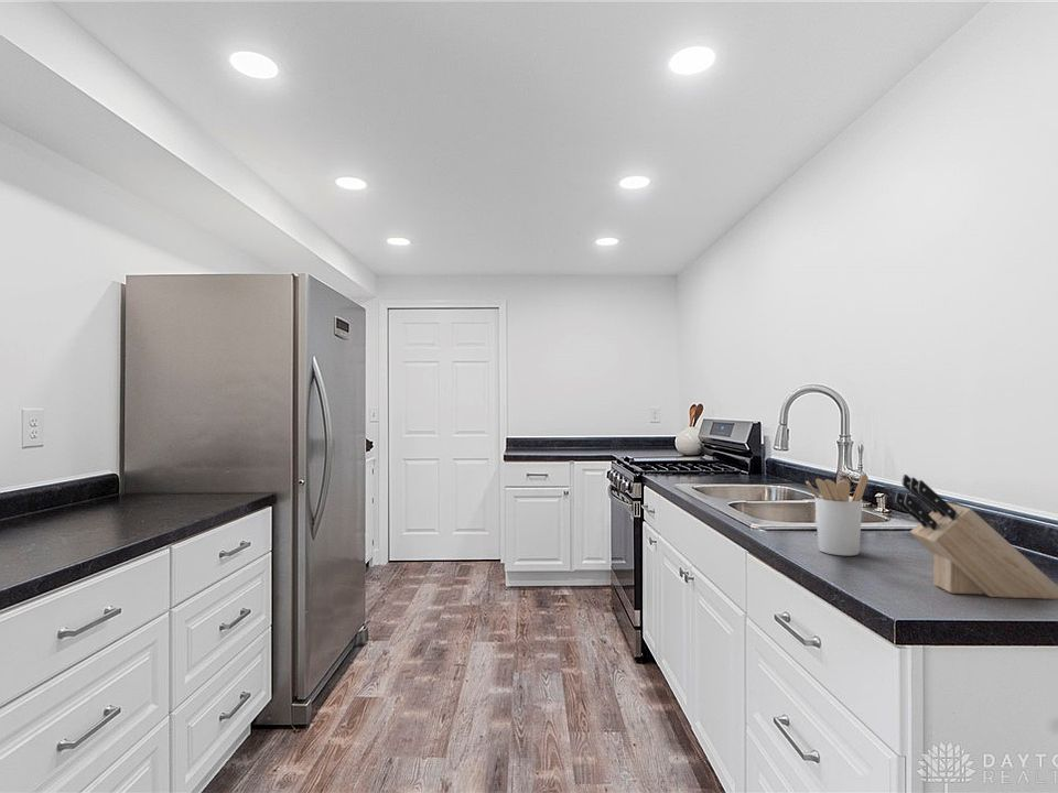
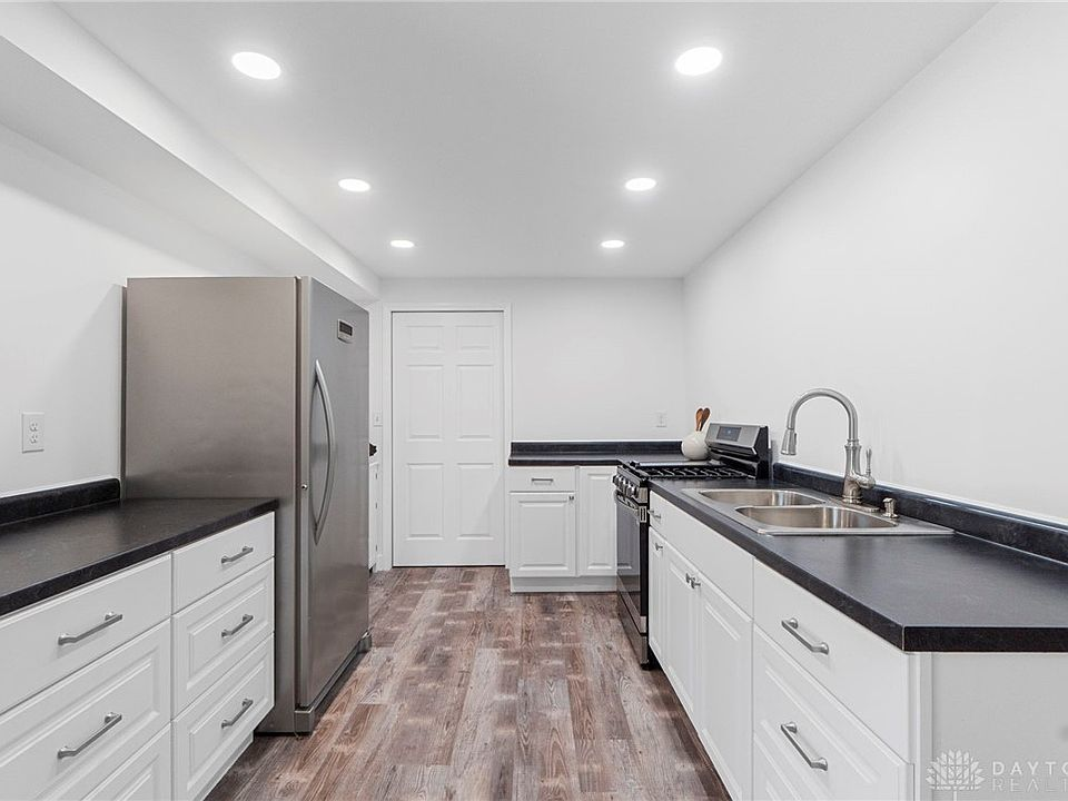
- utensil holder [805,474,870,556]
- knife block [894,474,1058,600]
